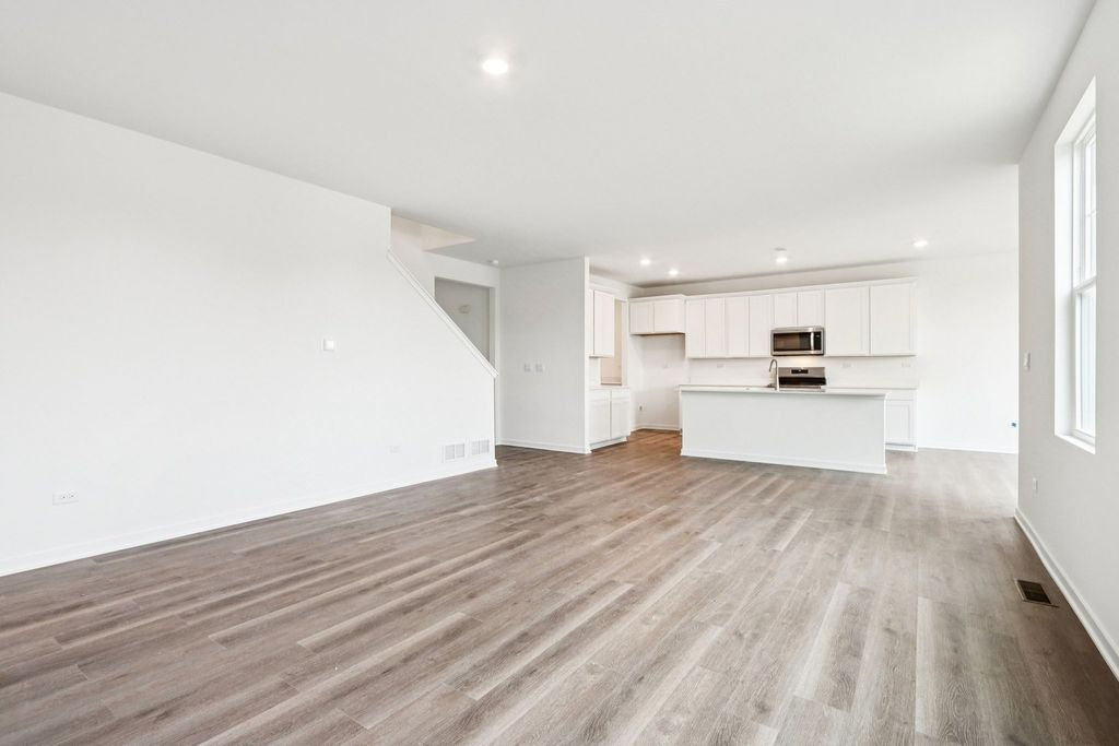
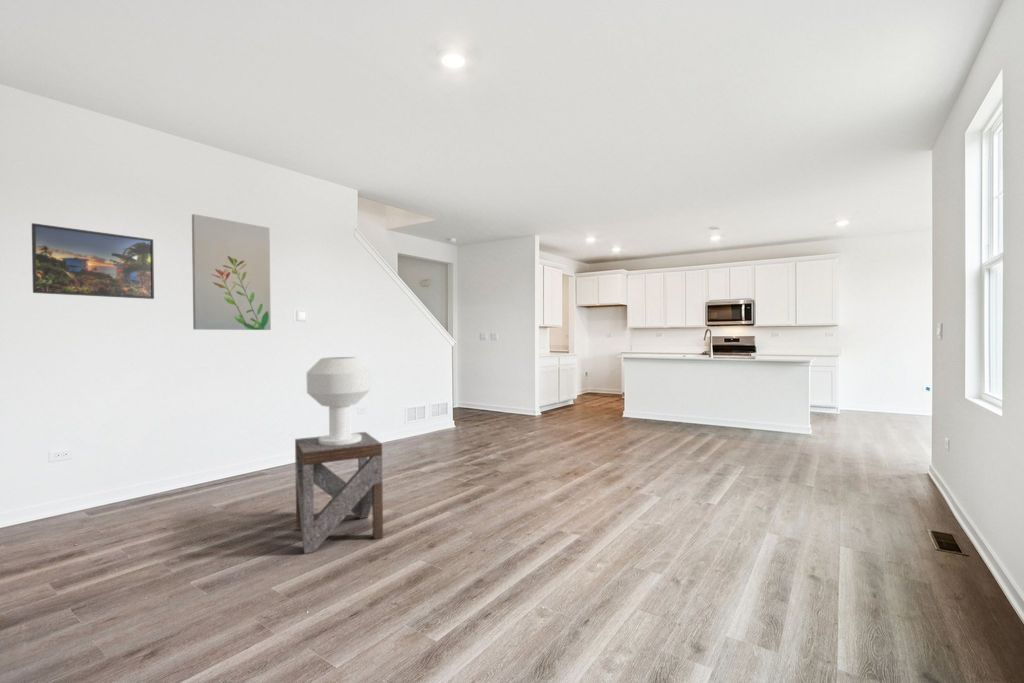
+ wall art [191,213,272,331]
+ side table [294,431,384,555]
+ table lamp [306,356,372,445]
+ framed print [31,222,155,300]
